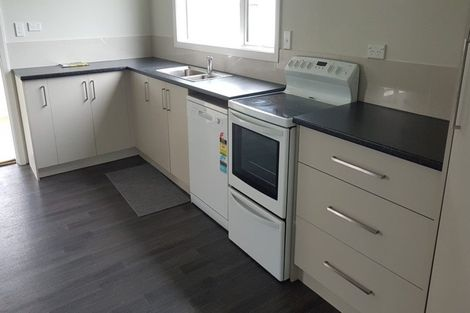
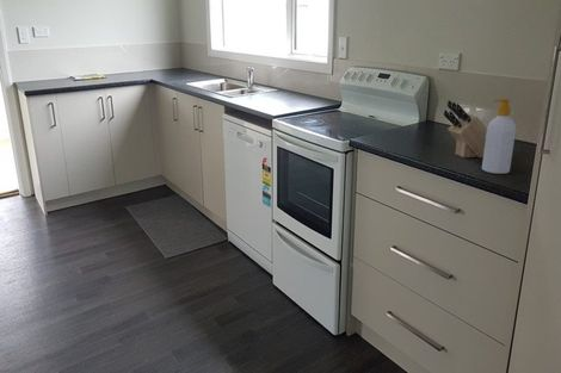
+ knife block [443,99,488,158]
+ soap bottle [481,98,517,175]
